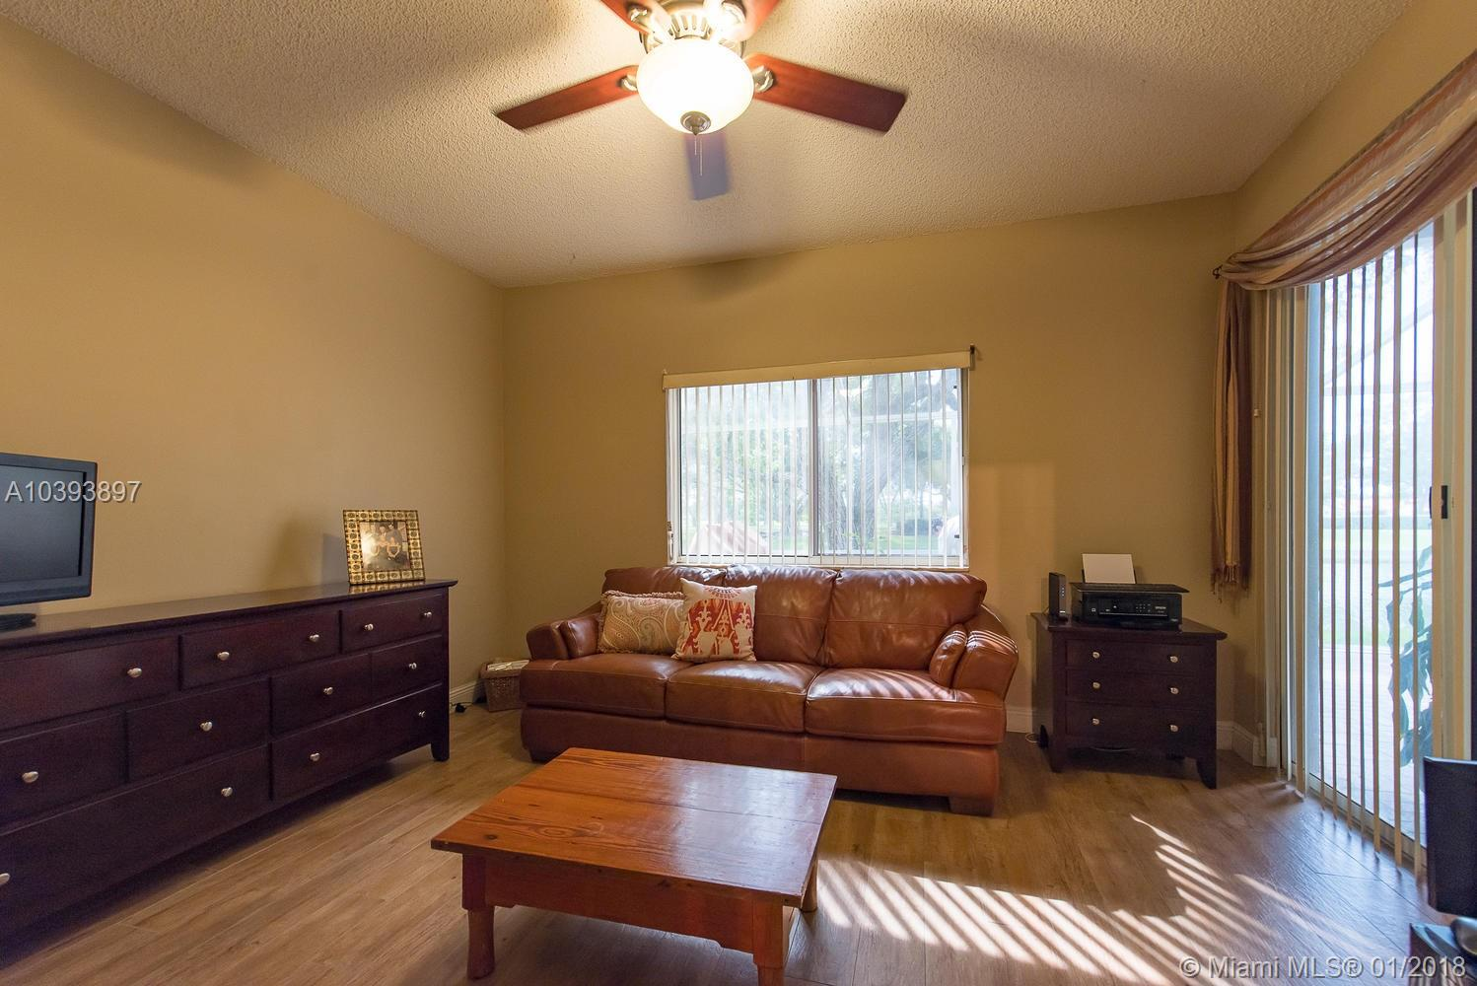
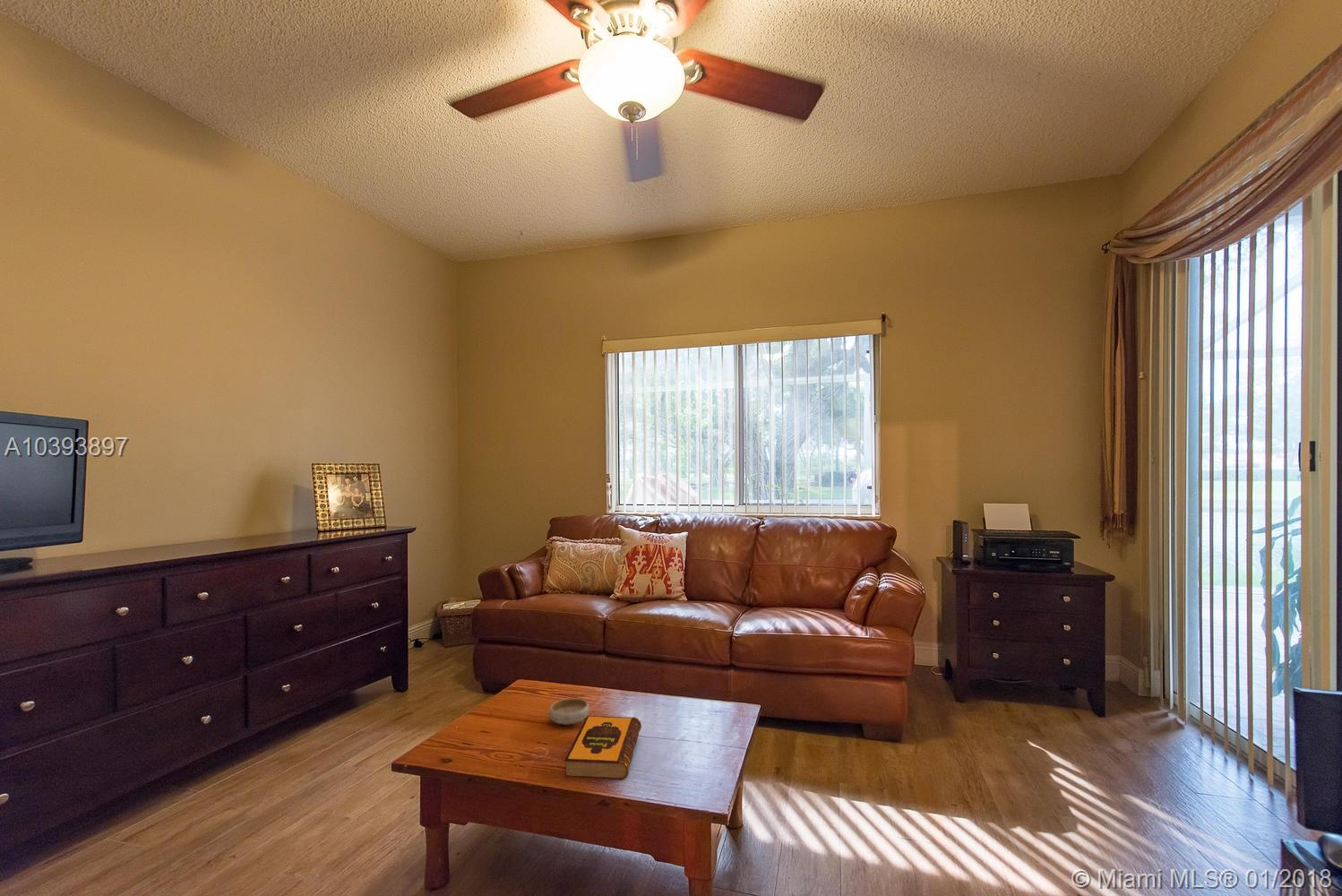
+ bowl [548,697,590,726]
+ hardback book [563,715,642,780]
